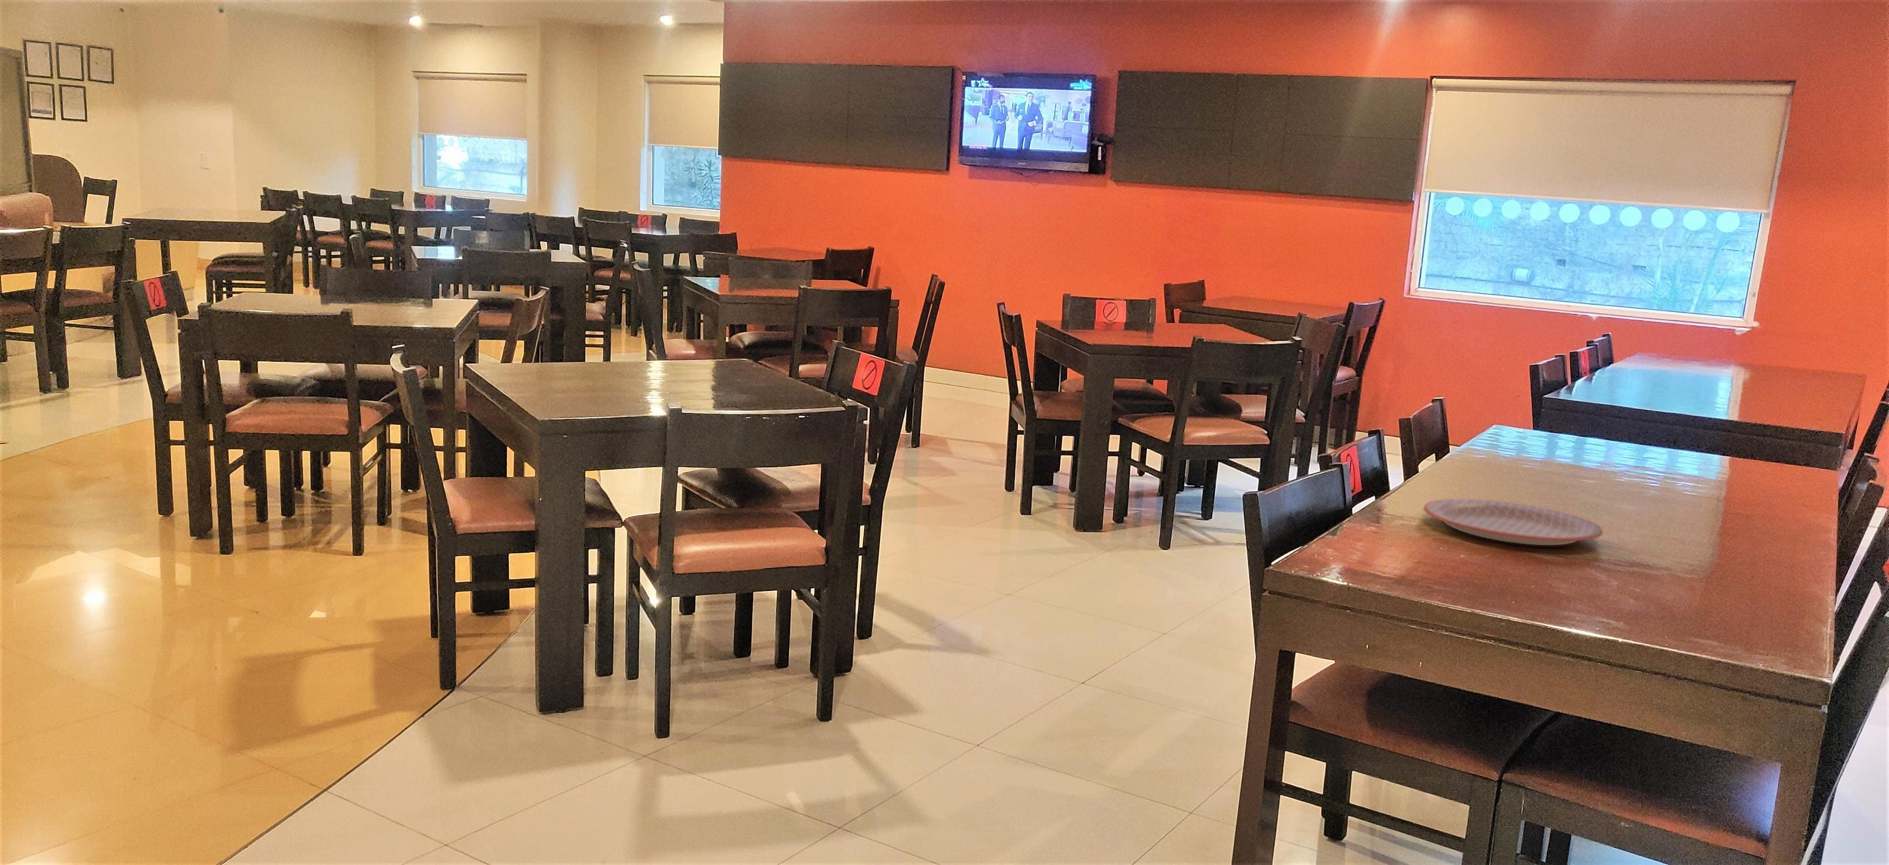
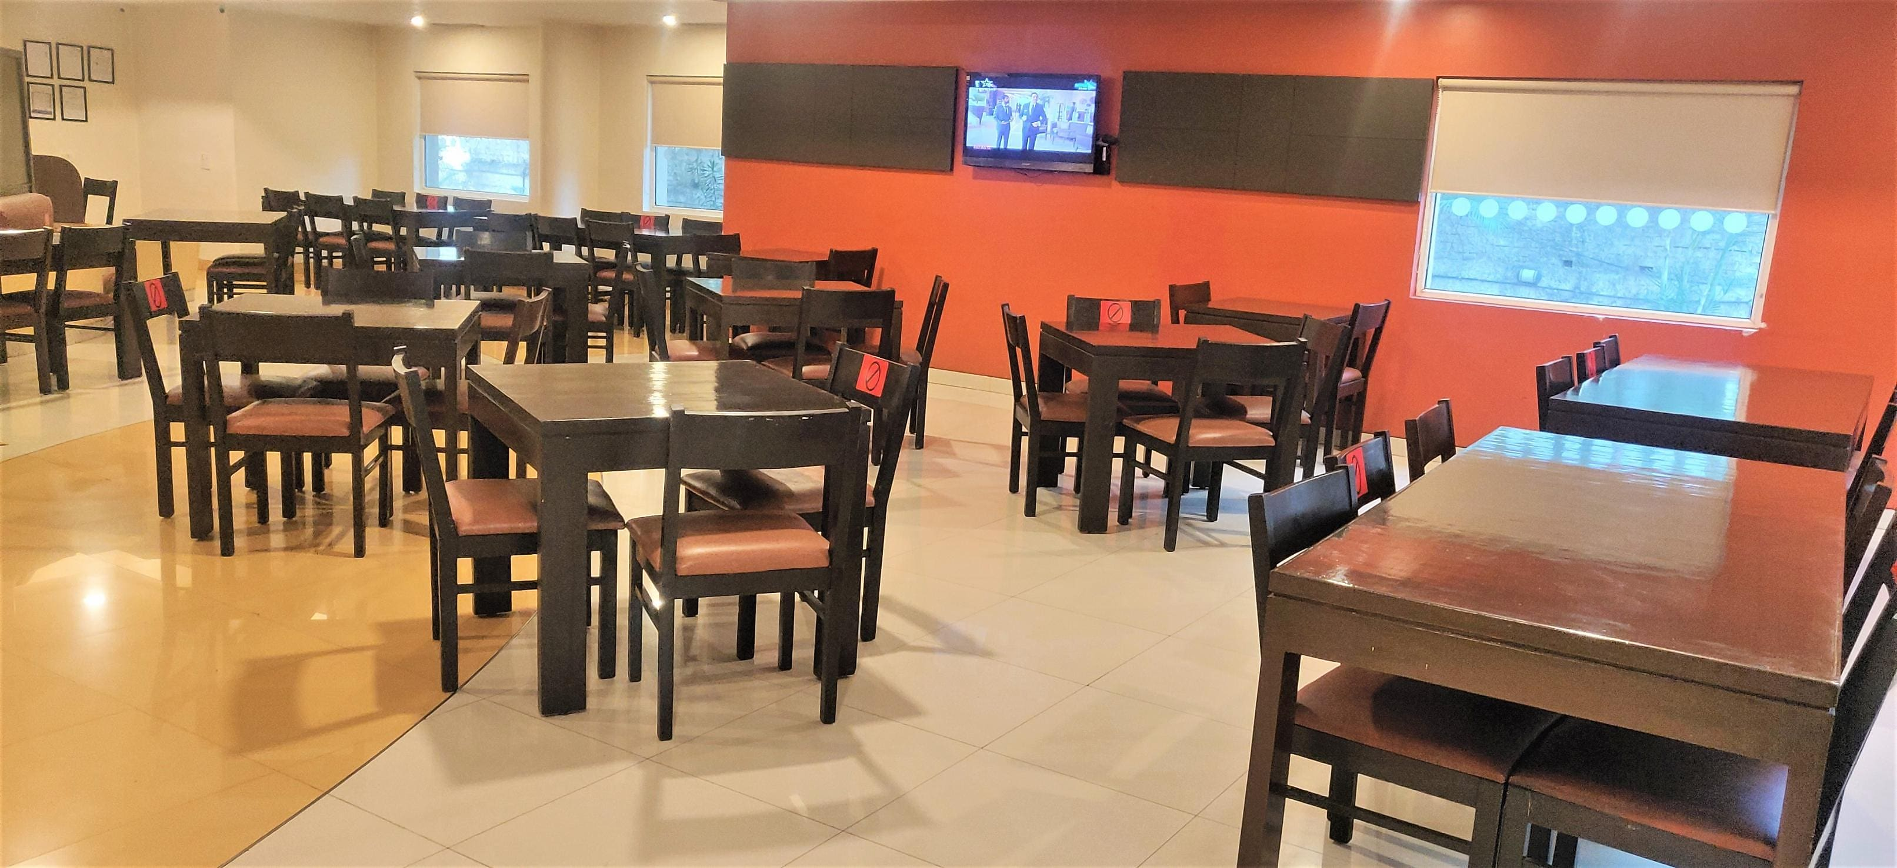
- plate [1423,499,1603,546]
